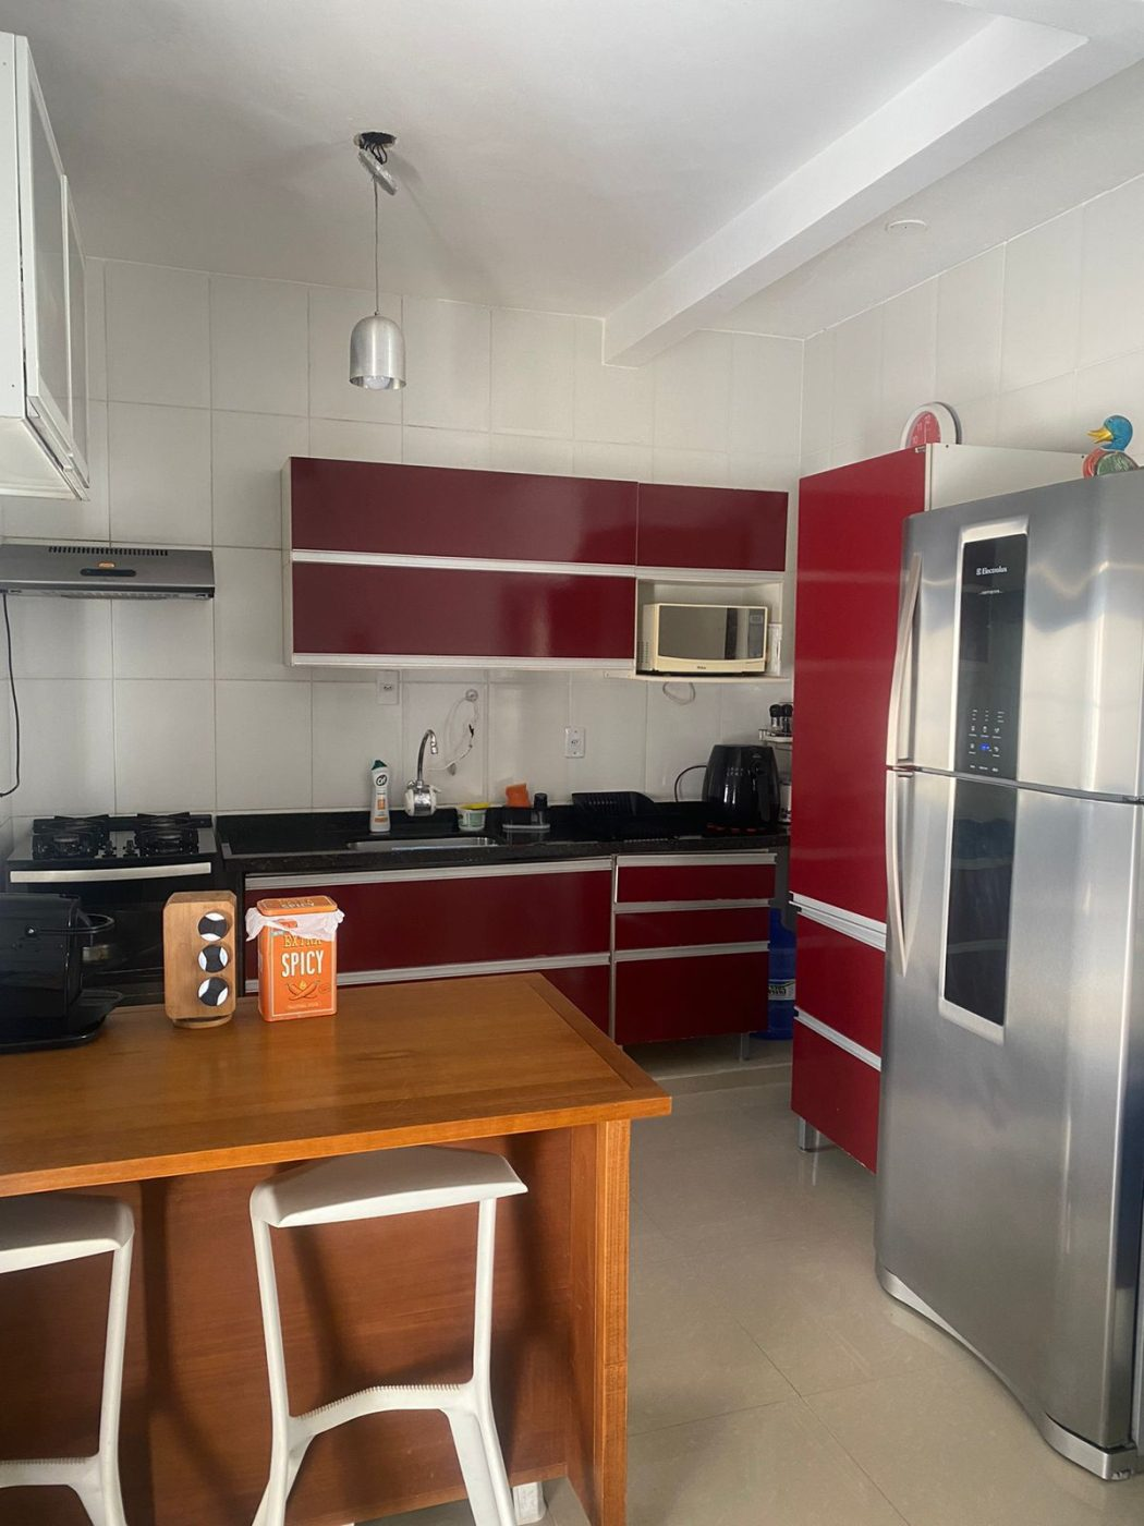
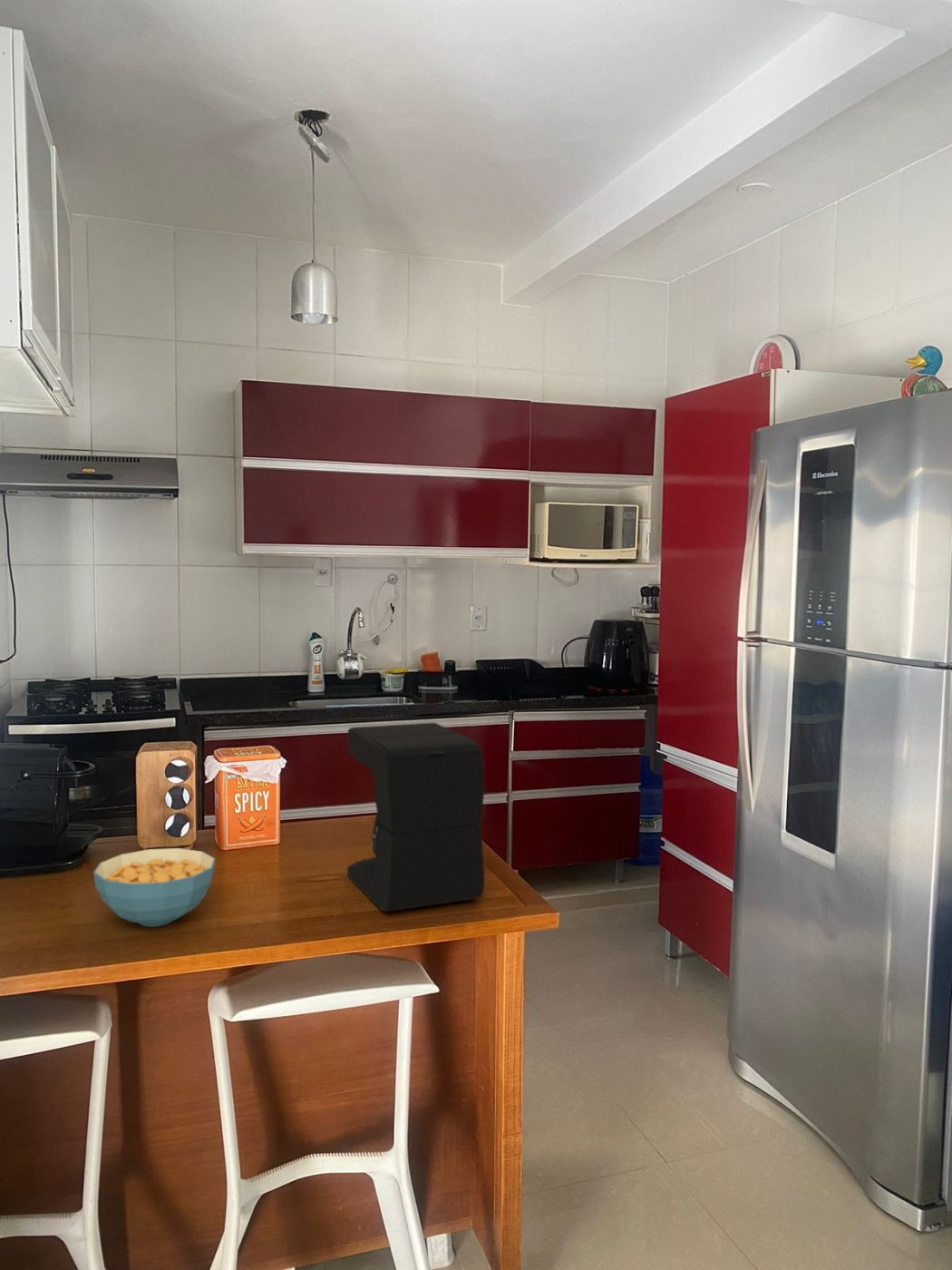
+ coffee maker [346,721,485,913]
+ cereal bowl [92,847,216,928]
